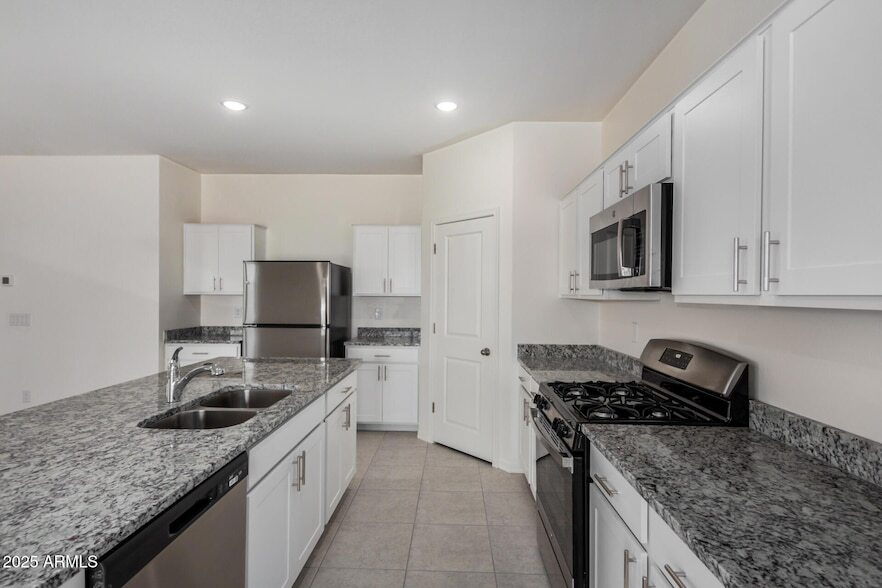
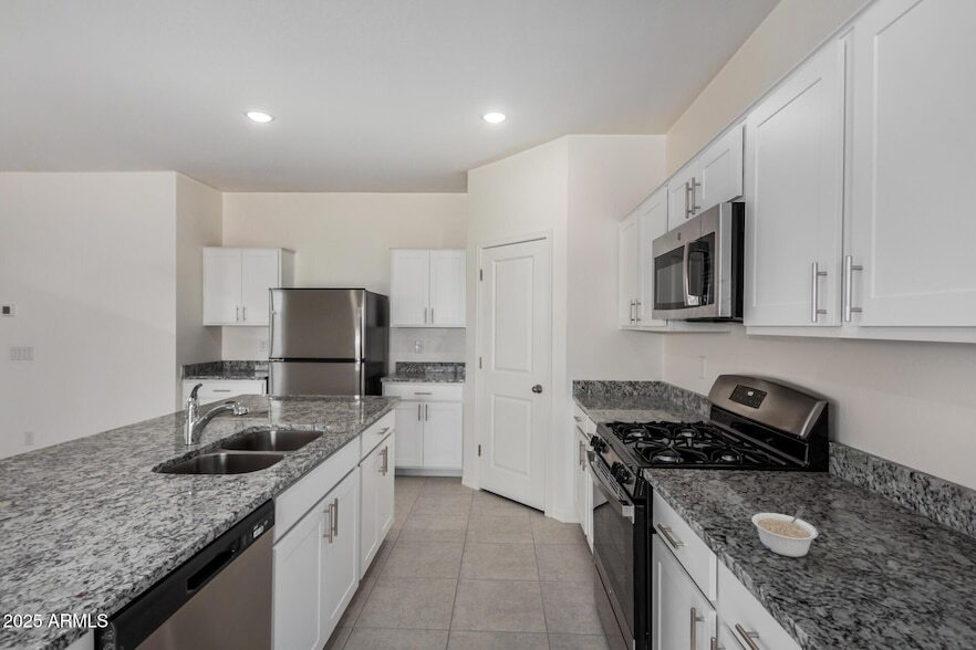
+ legume [750,510,819,558]
